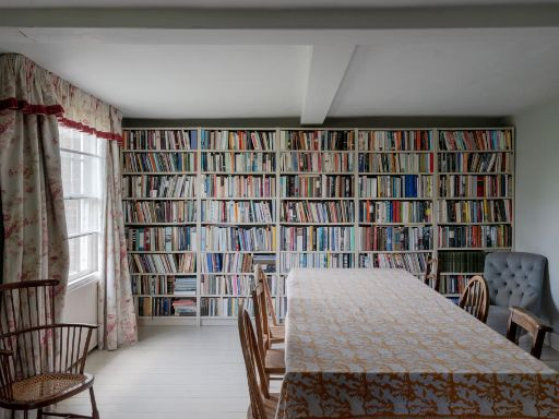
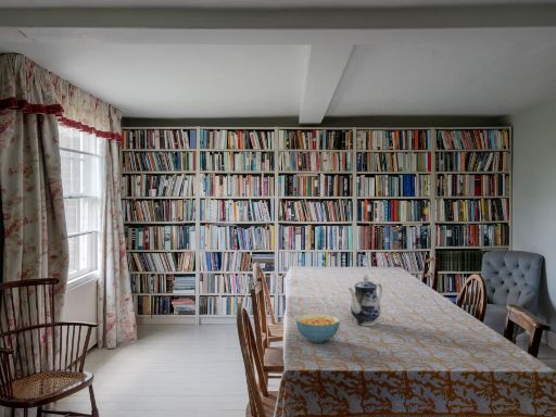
+ cereal bowl [295,313,341,344]
+ teapot [348,274,383,327]
